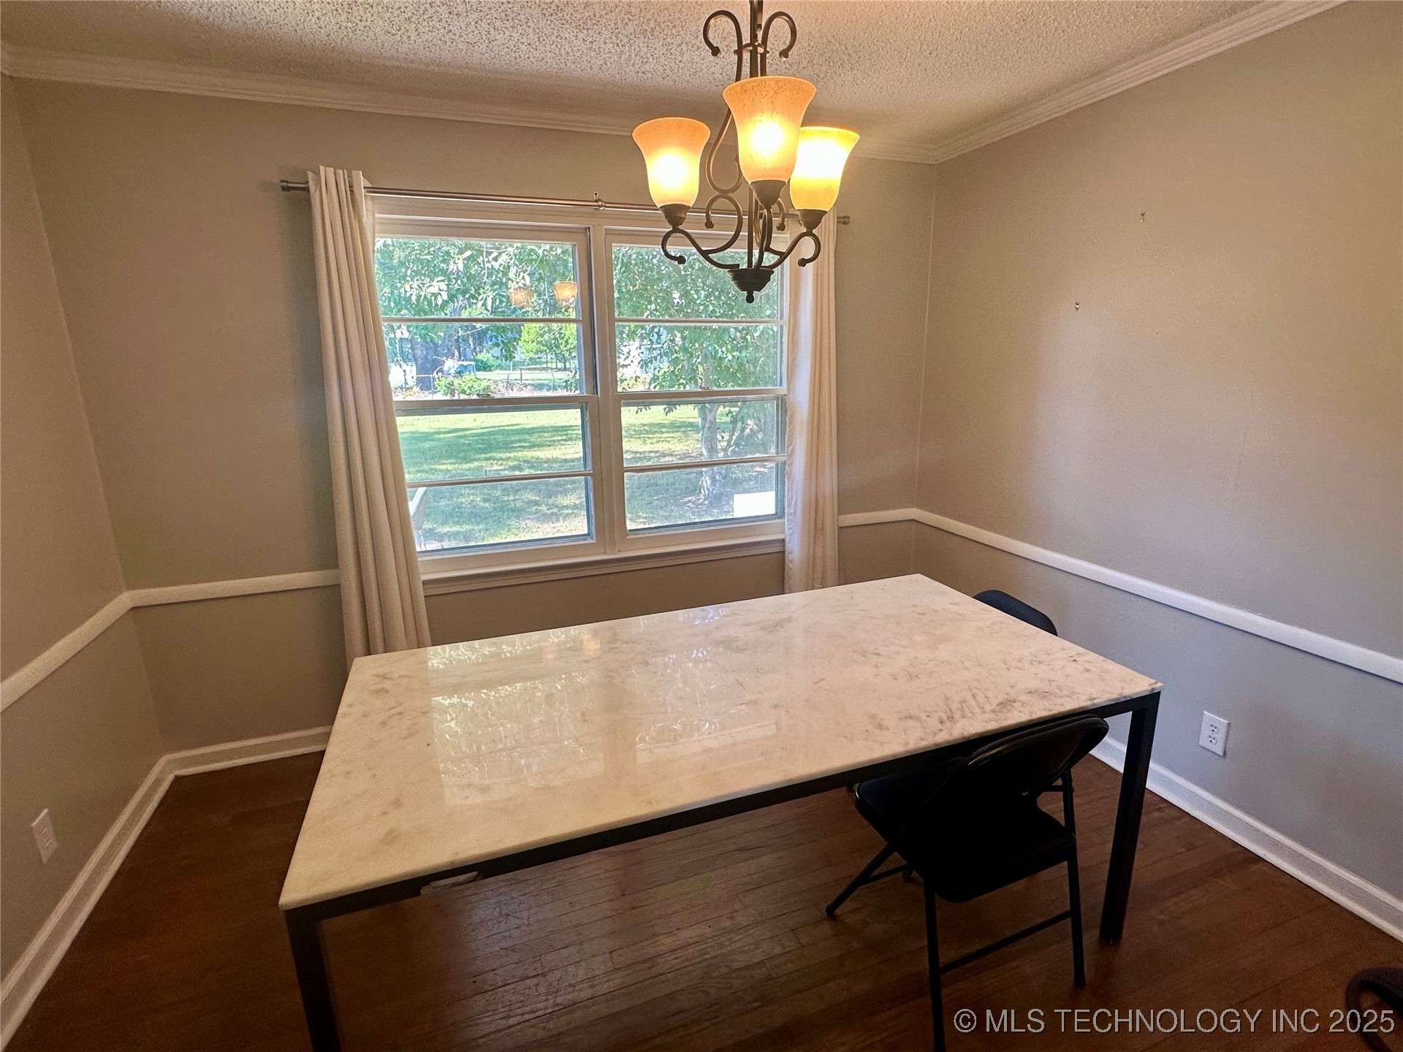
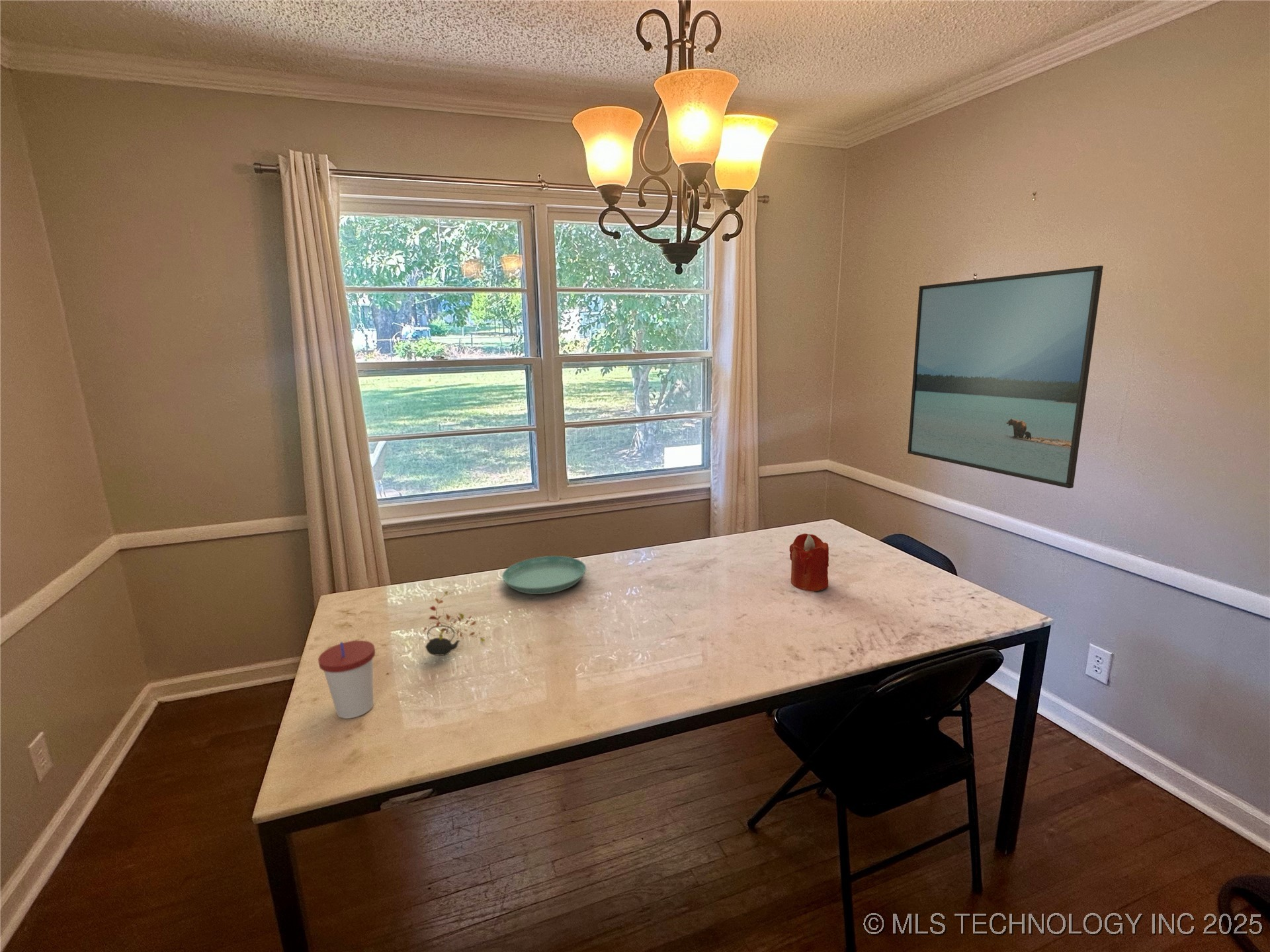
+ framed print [907,265,1104,489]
+ candle [788,533,829,592]
+ teapot [423,574,490,656]
+ cup [318,640,376,719]
+ saucer [501,555,587,595]
